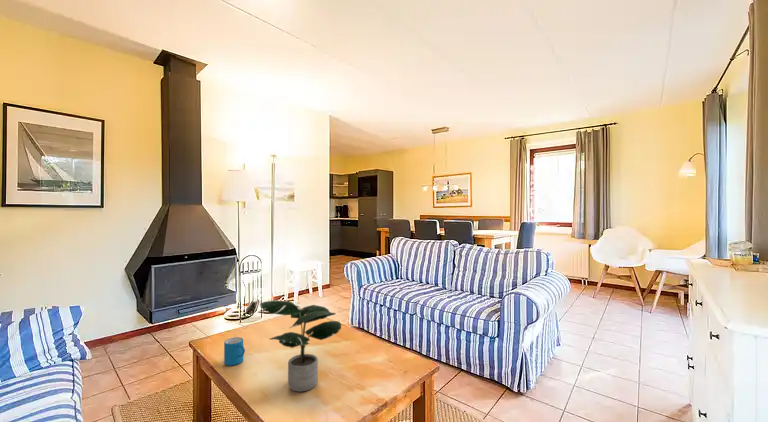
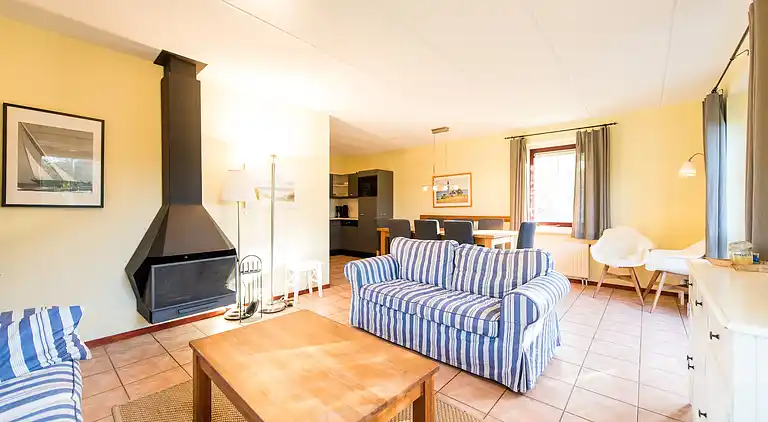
- potted plant [259,300,342,392]
- mug [223,336,246,366]
